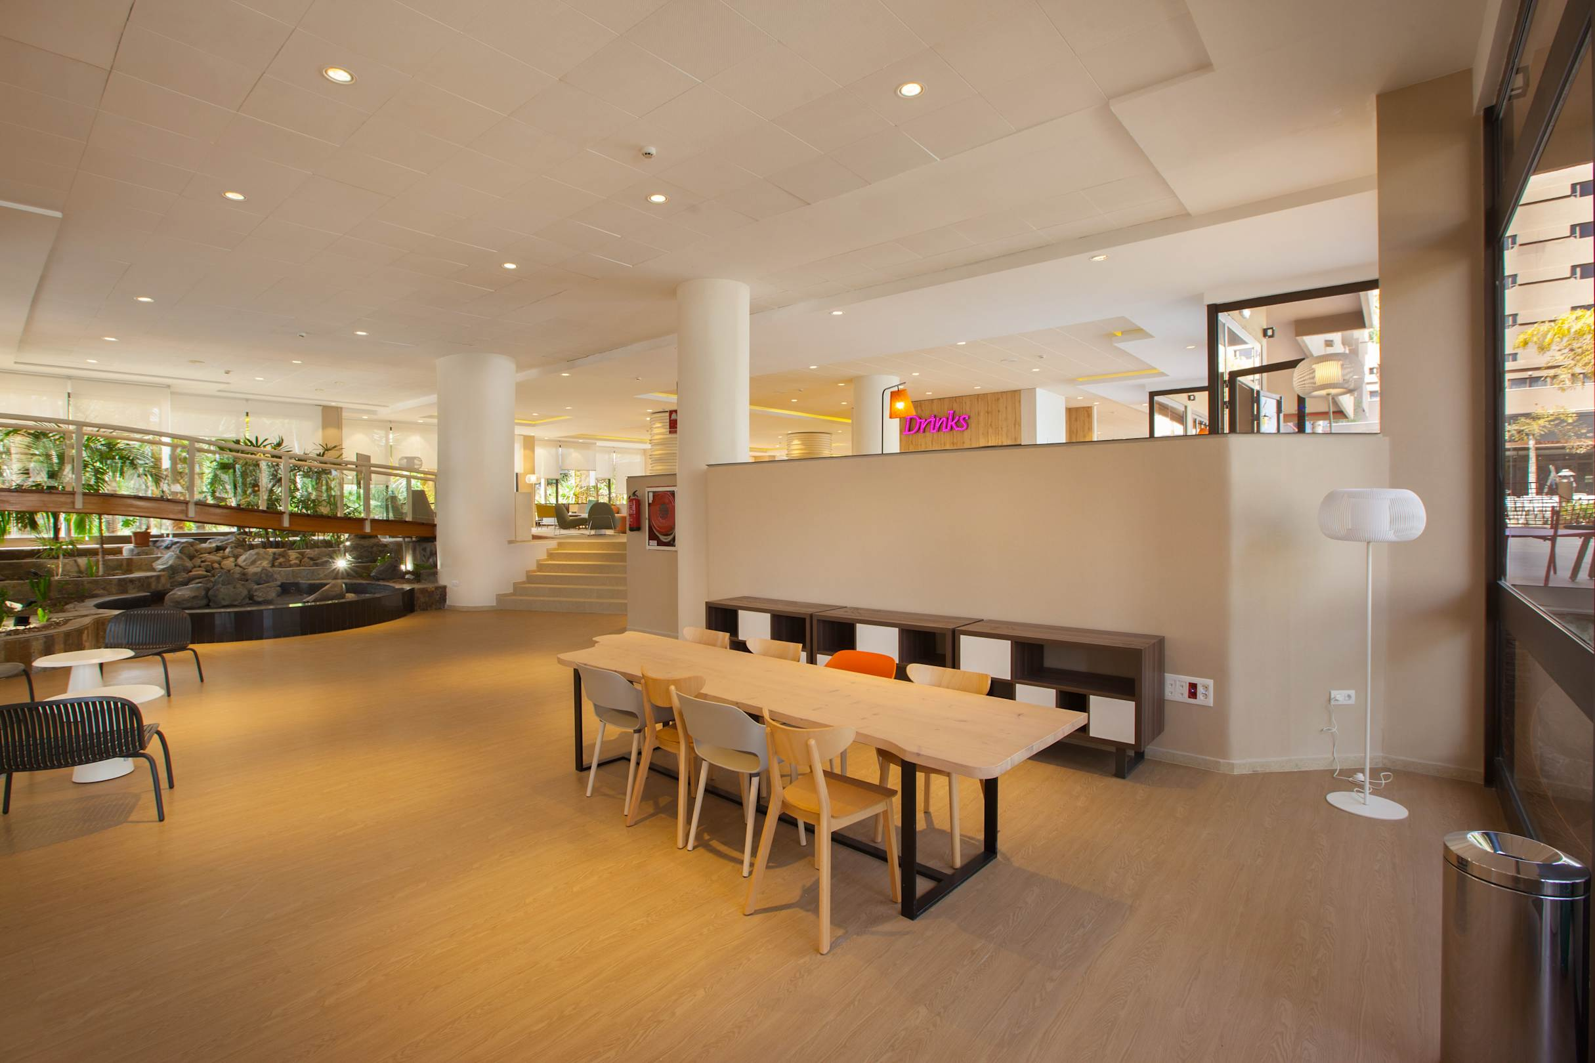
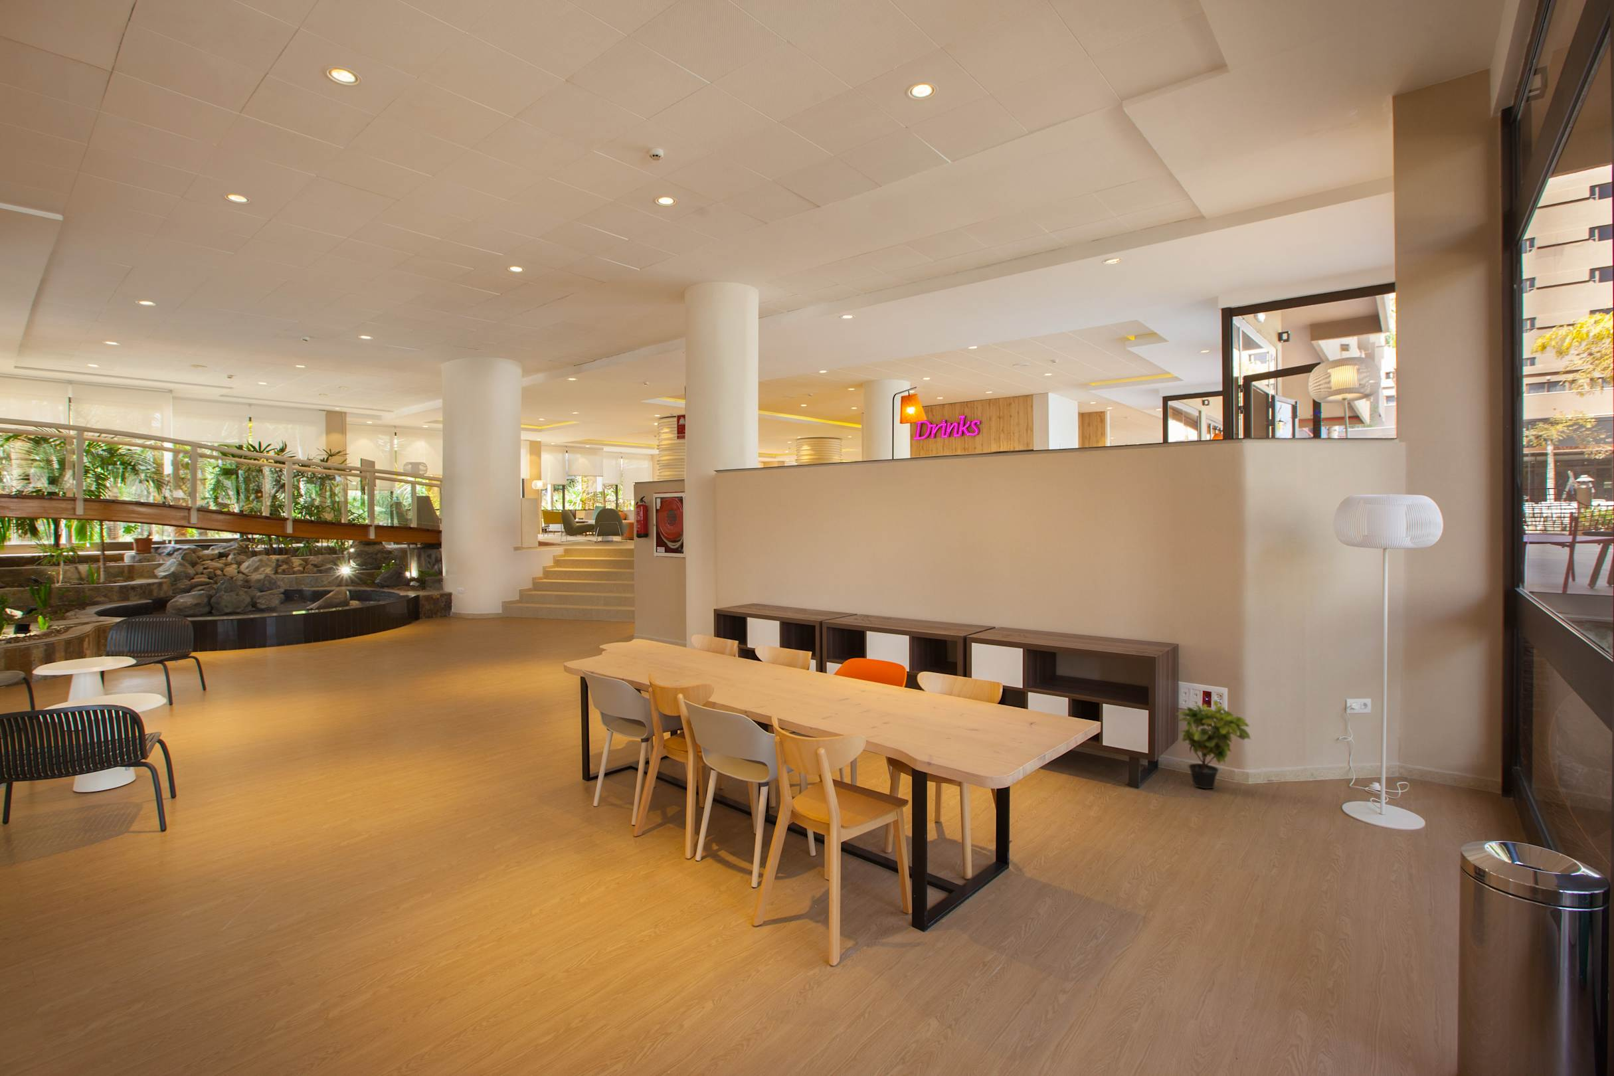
+ potted plant [1174,699,1251,789]
